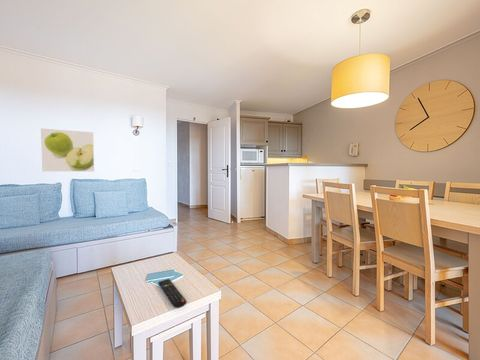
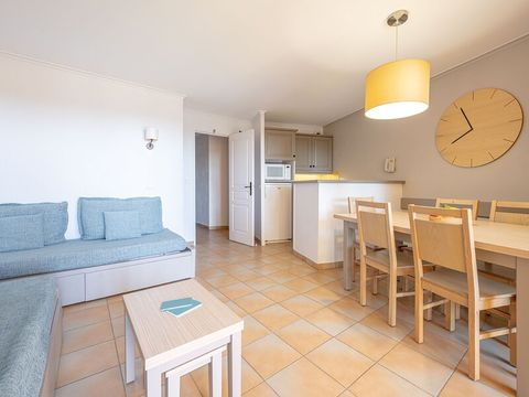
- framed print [40,128,95,172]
- remote control [157,278,187,309]
